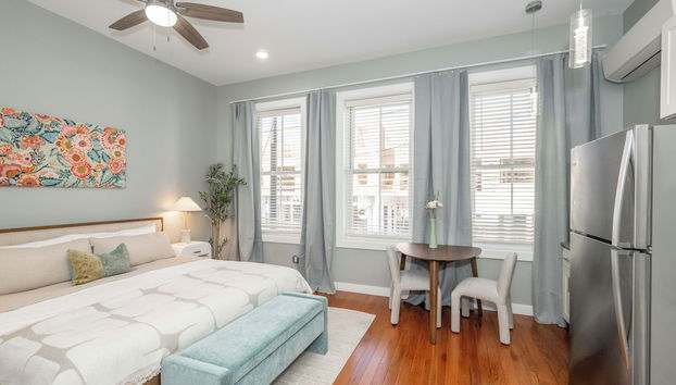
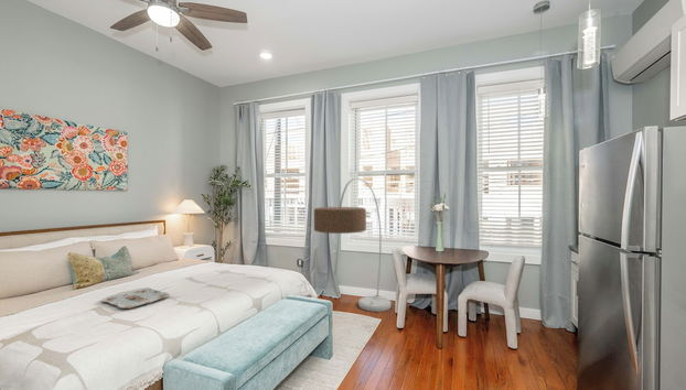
+ serving tray [100,286,170,310]
+ floor lamp [313,176,392,313]
